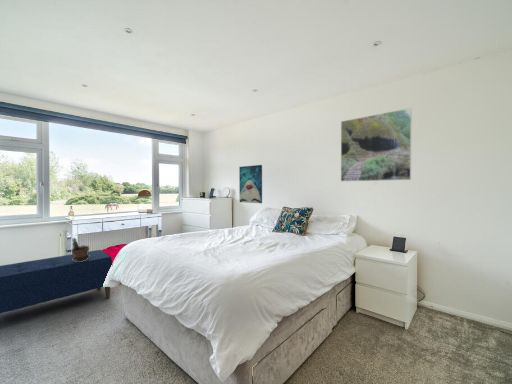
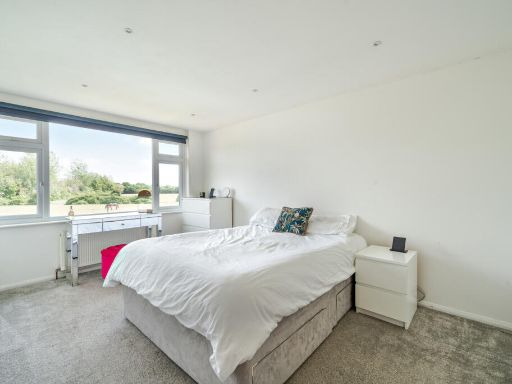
- potted plant [70,237,90,262]
- wall art [238,164,263,204]
- bench [0,249,113,314]
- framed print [340,107,413,182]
